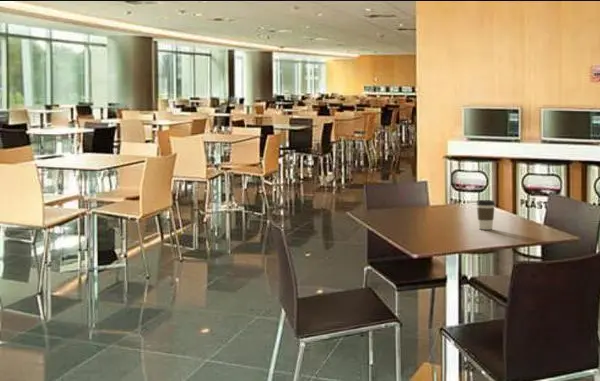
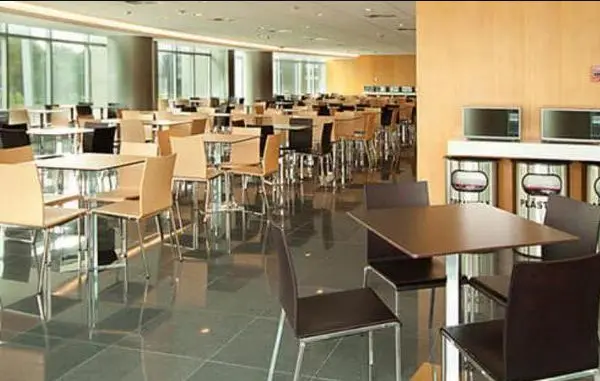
- coffee cup [476,199,496,231]
